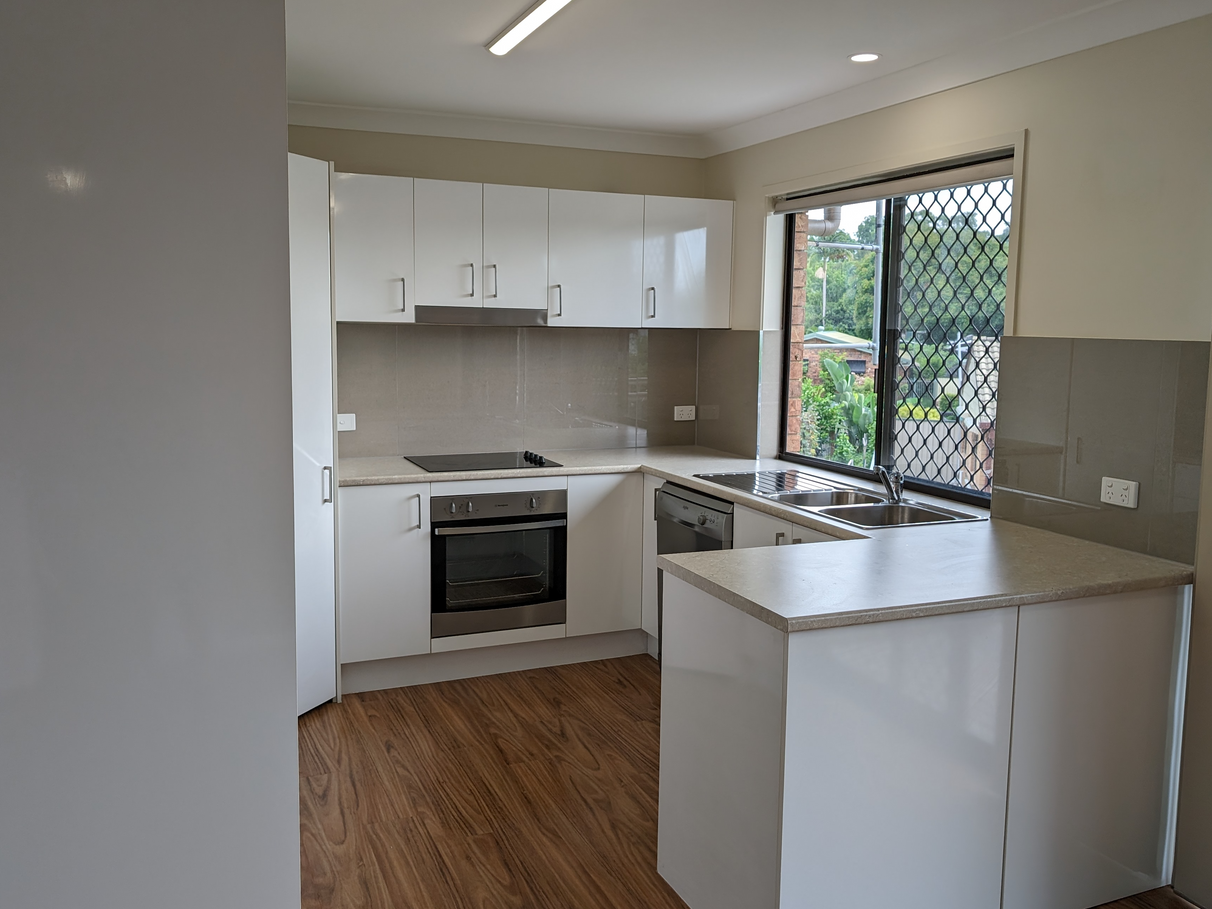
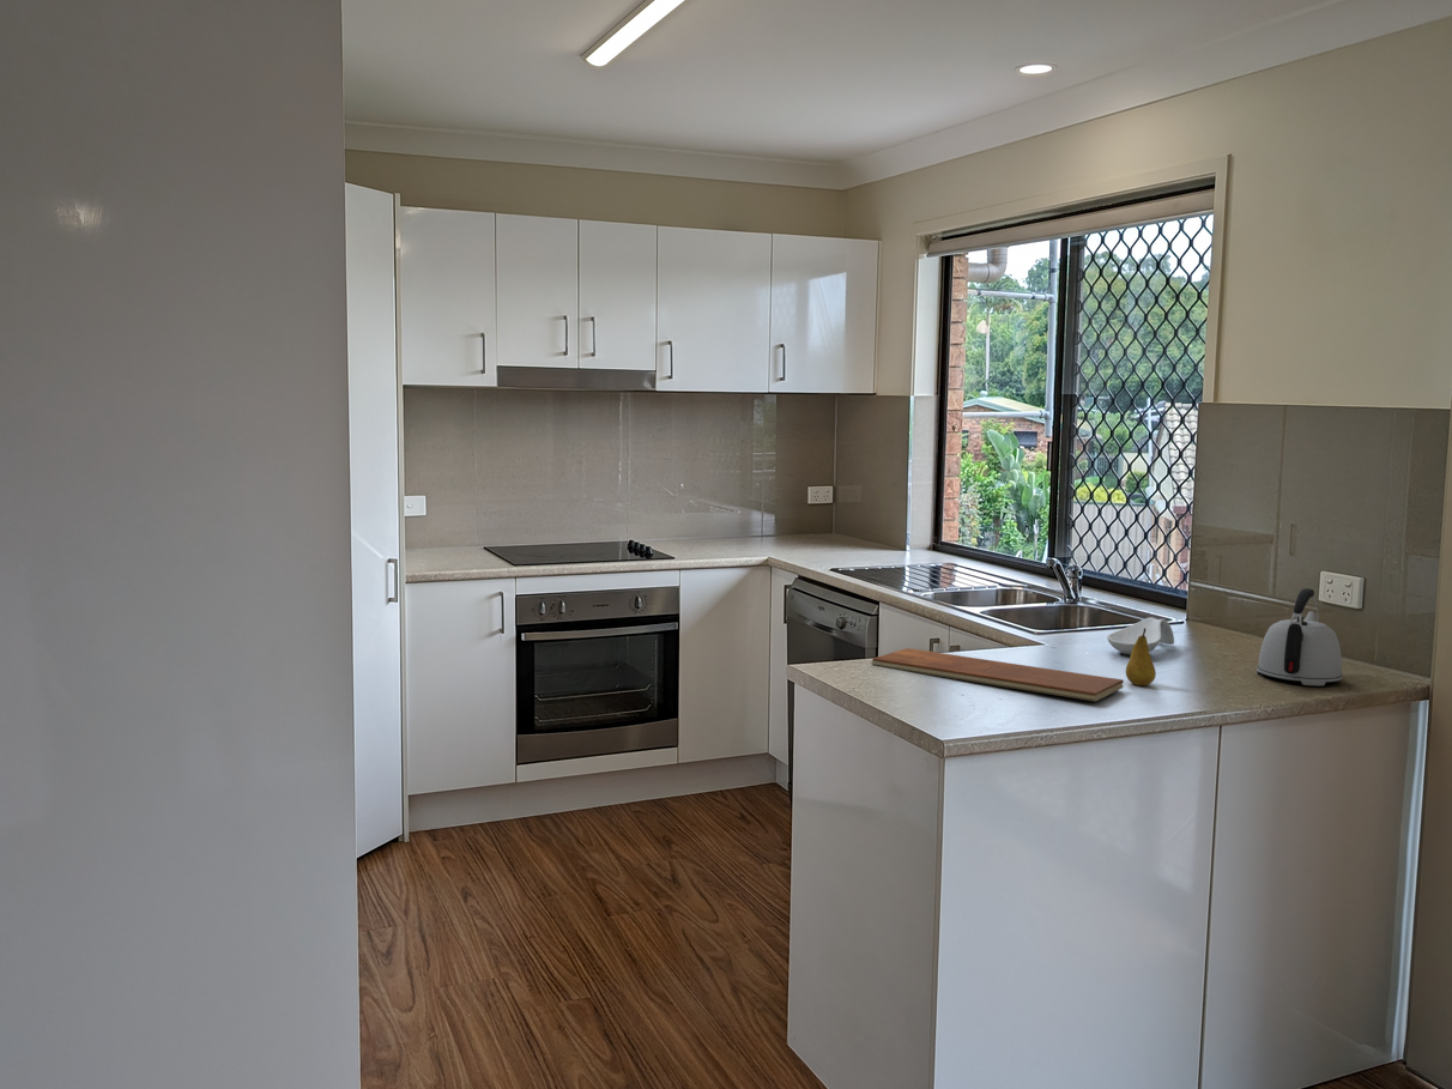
+ fruit [1125,628,1157,686]
+ kettle [1256,587,1343,686]
+ chopping board [870,647,1125,702]
+ spoon rest [1106,616,1175,657]
